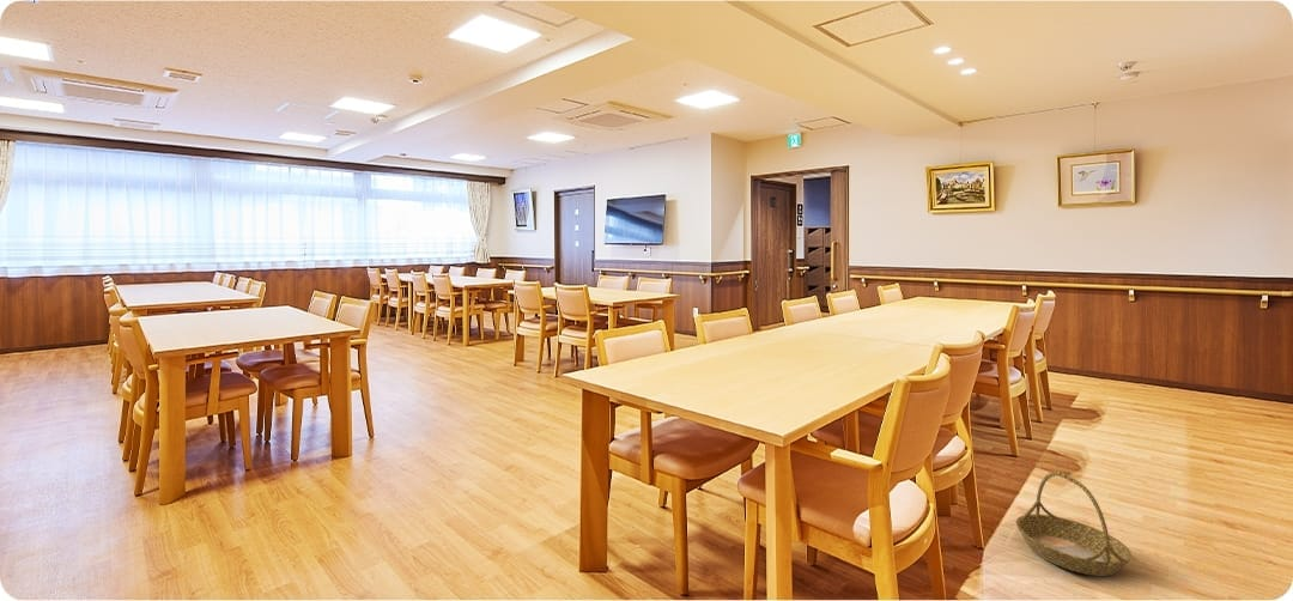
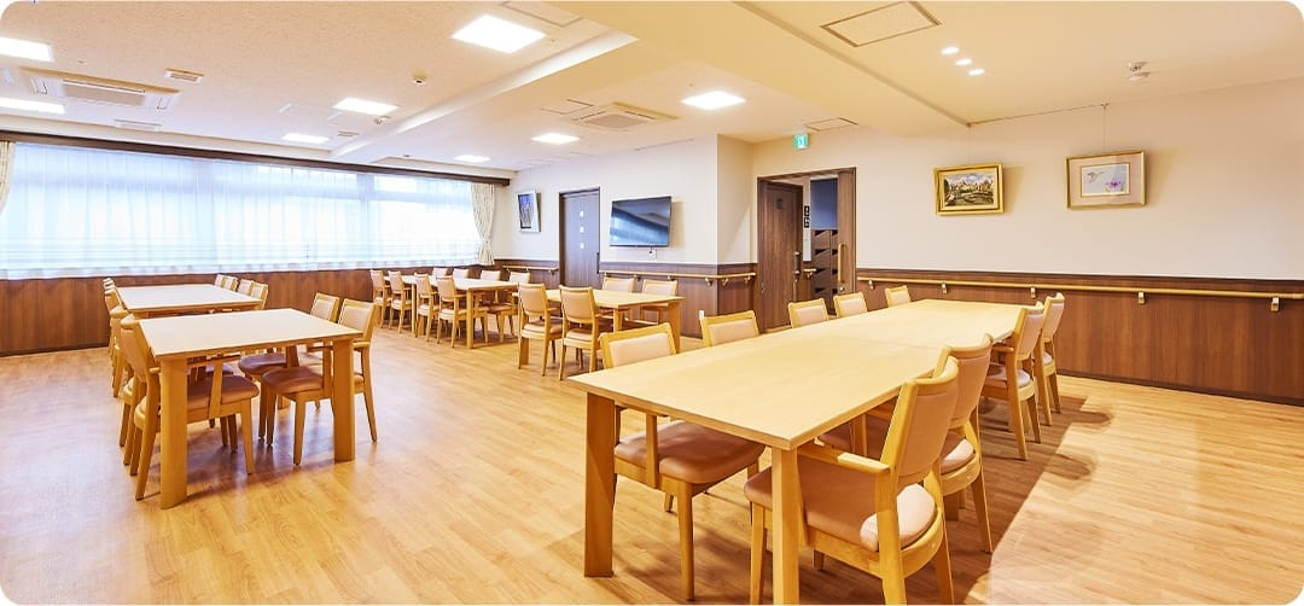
- basket [1015,471,1133,577]
